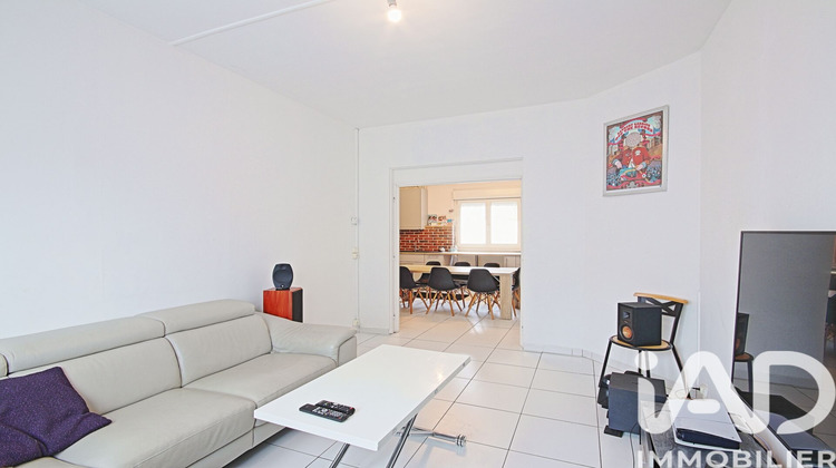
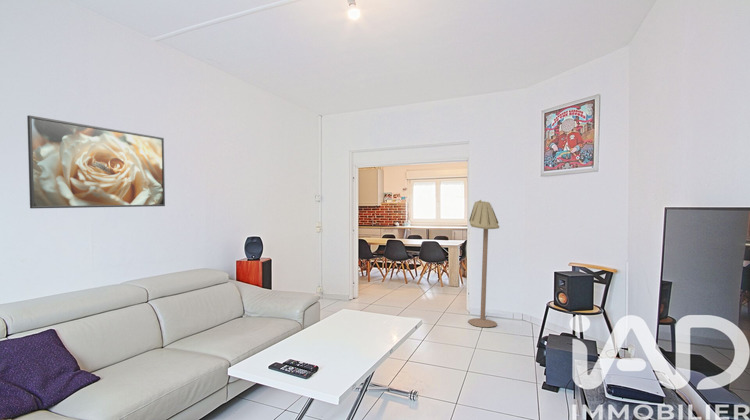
+ floor lamp [467,199,500,328]
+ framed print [26,114,166,209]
